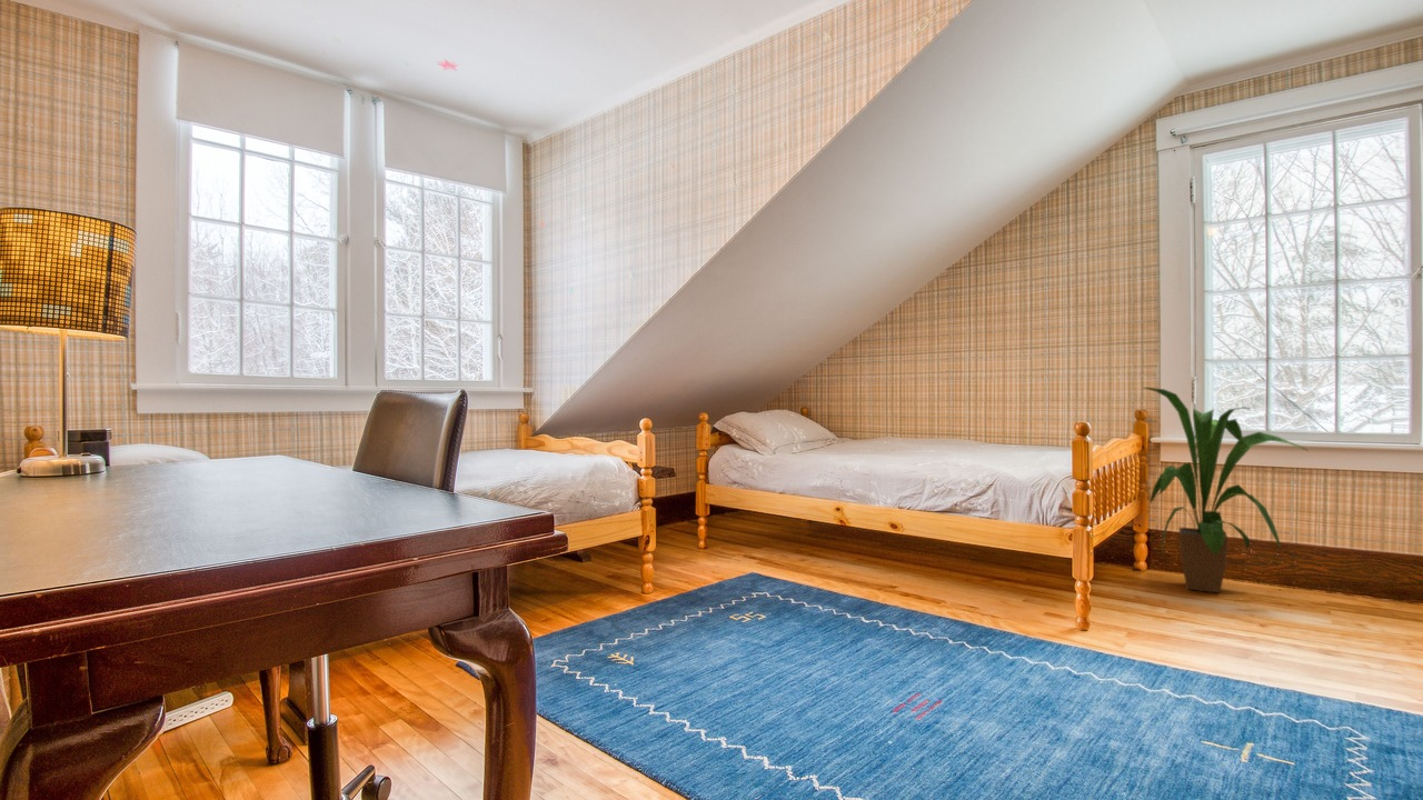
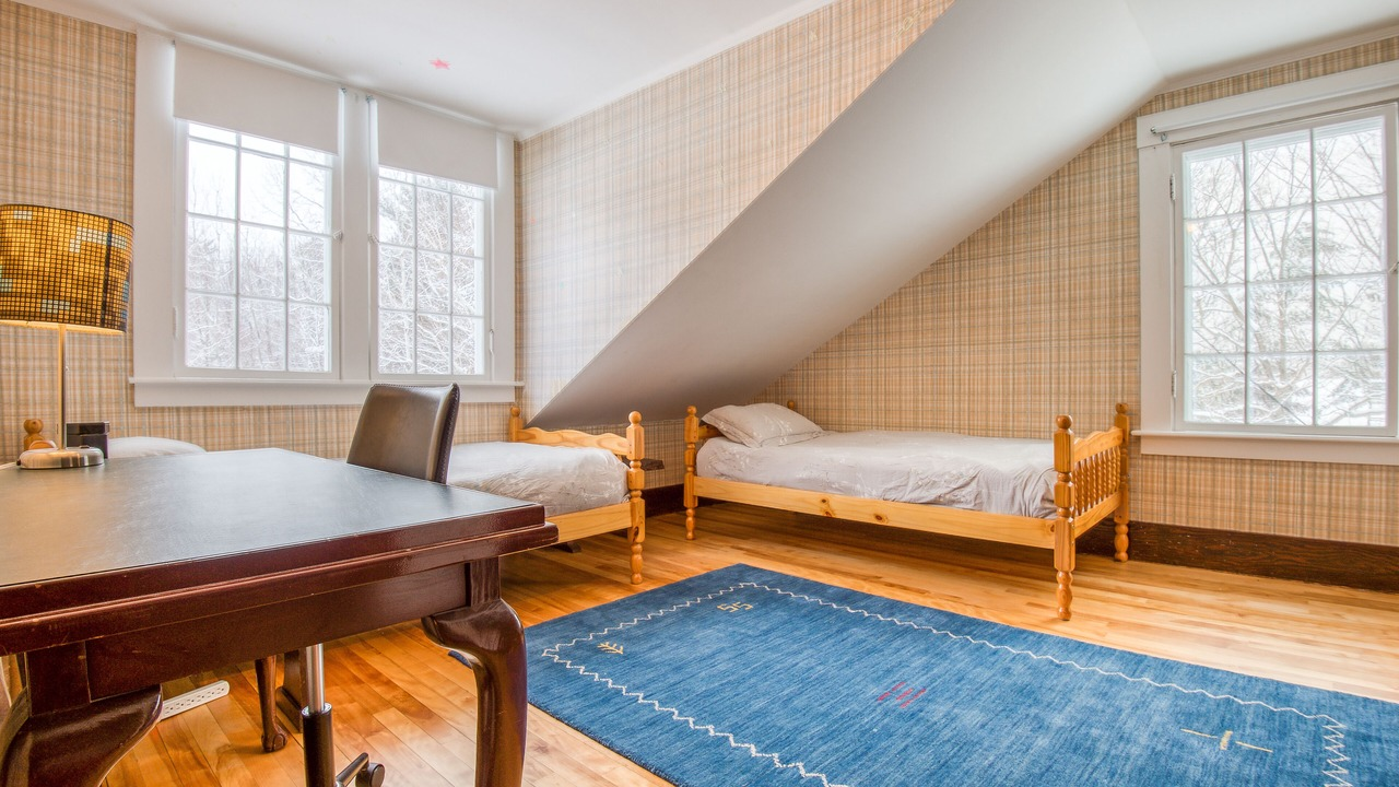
- house plant [1142,387,1310,594]
